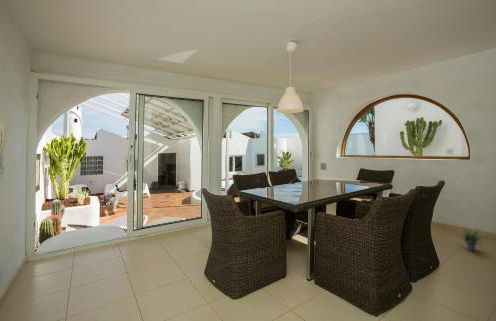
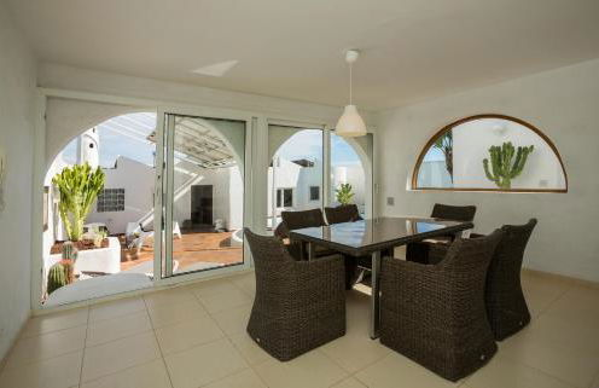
- potted plant [456,226,487,251]
